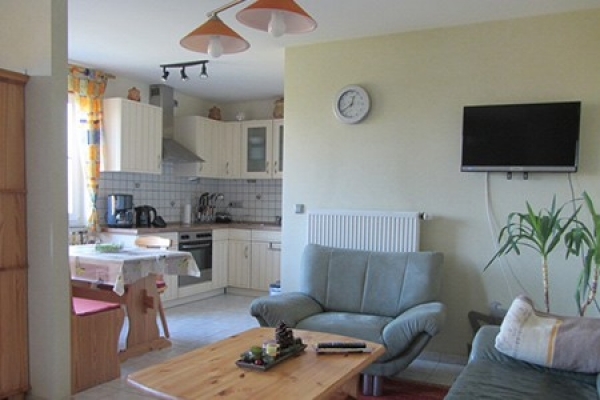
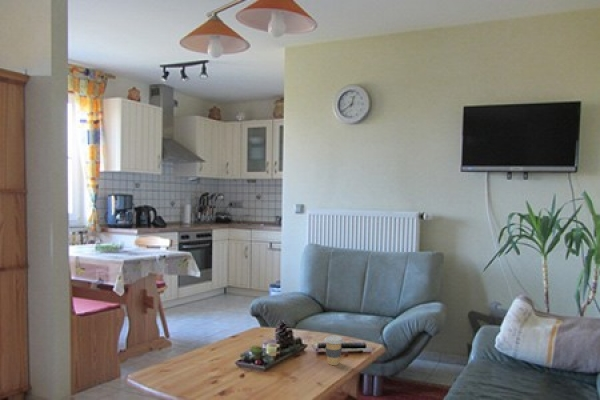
+ coffee cup [324,335,344,366]
